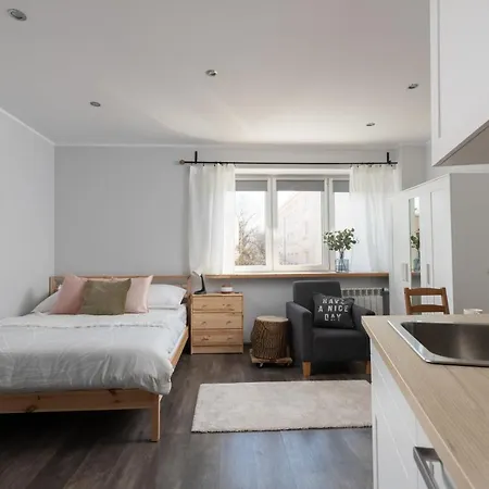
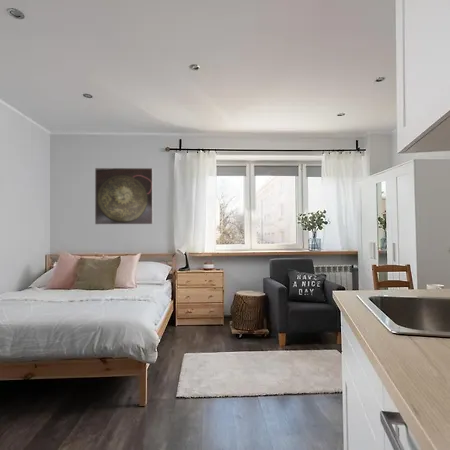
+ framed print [94,167,154,226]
